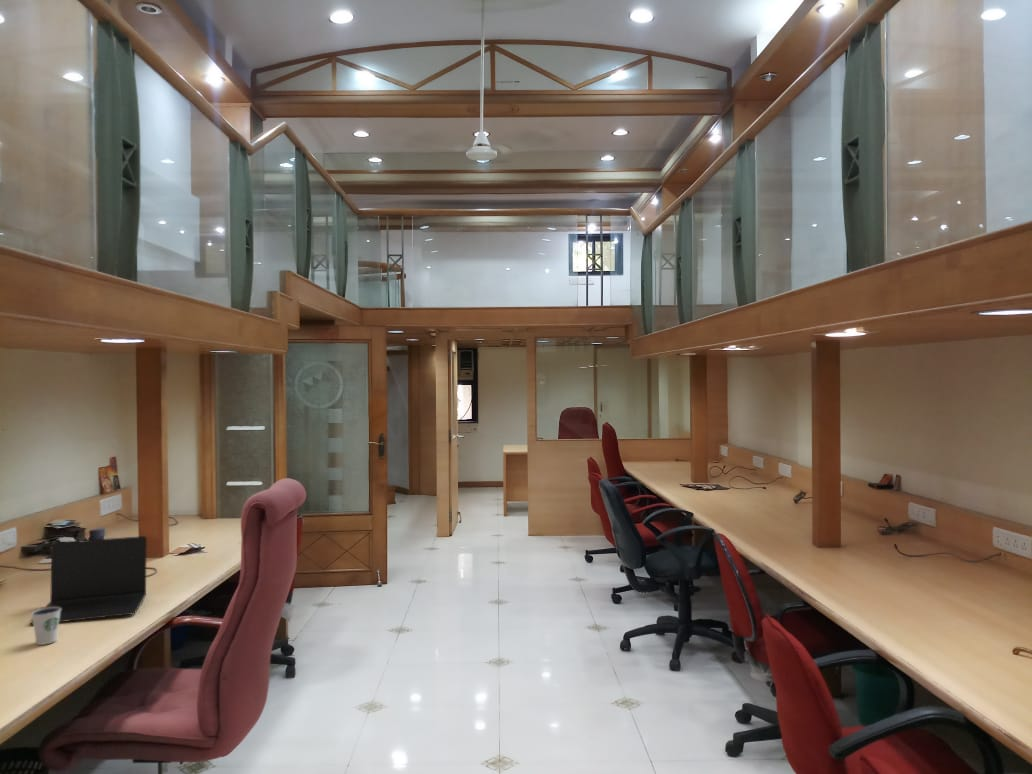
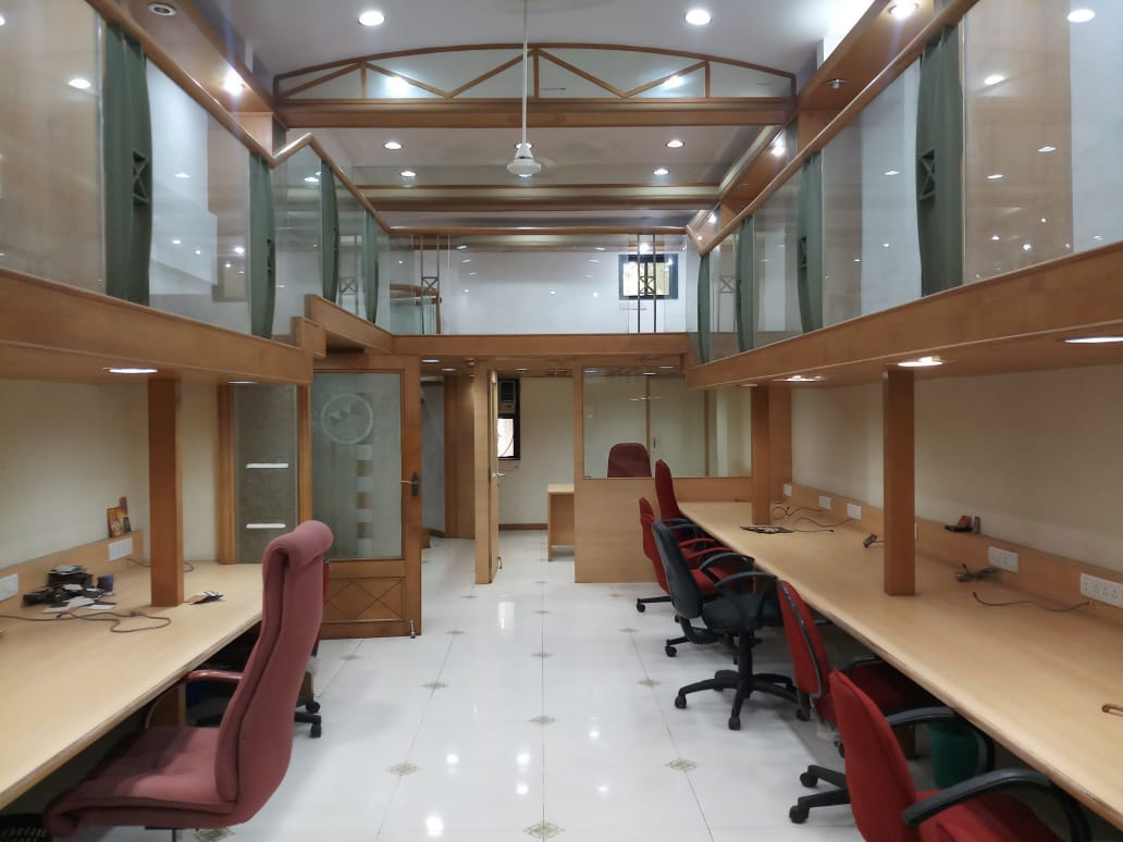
- dixie cup [30,607,61,646]
- laptop [30,535,148,626]
